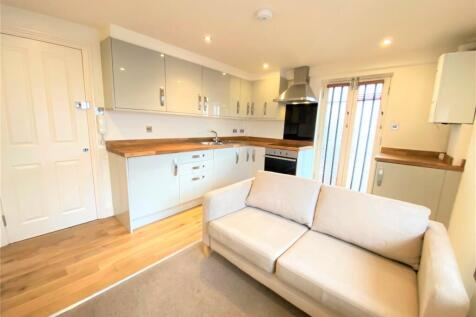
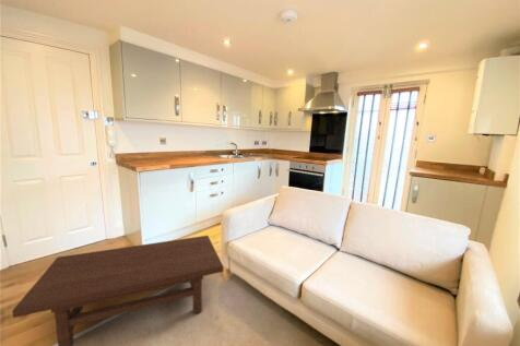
+ coffee table [11,235,224,346]
